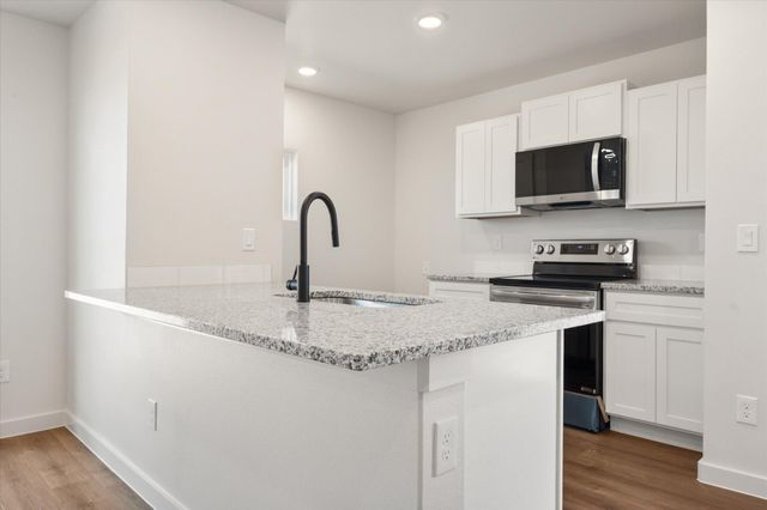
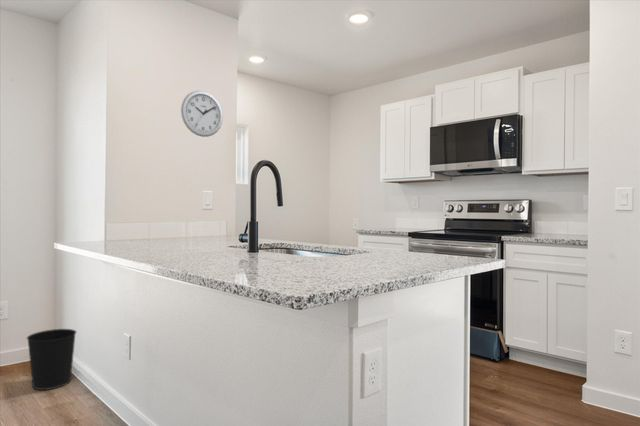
+ wastebasket [26,328,77,391]
+ wall clock [180,89,224,138]
